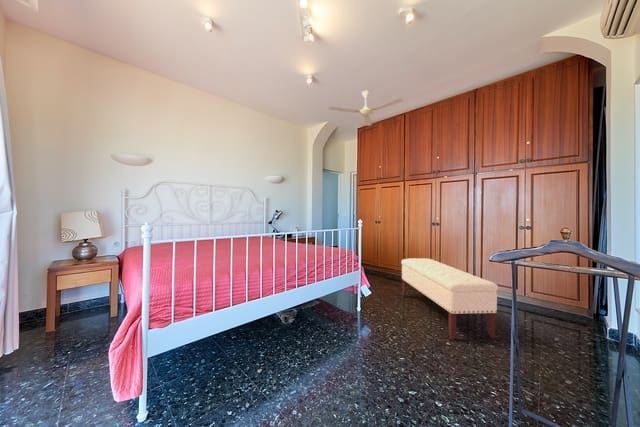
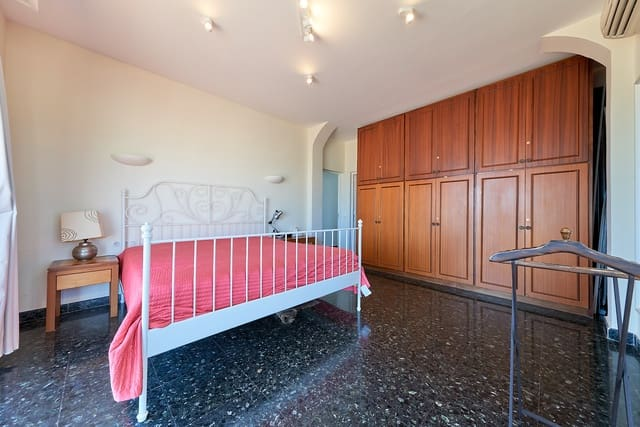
- bench [400,257,499,340]
- ceiling fan [327,90,403,127]
